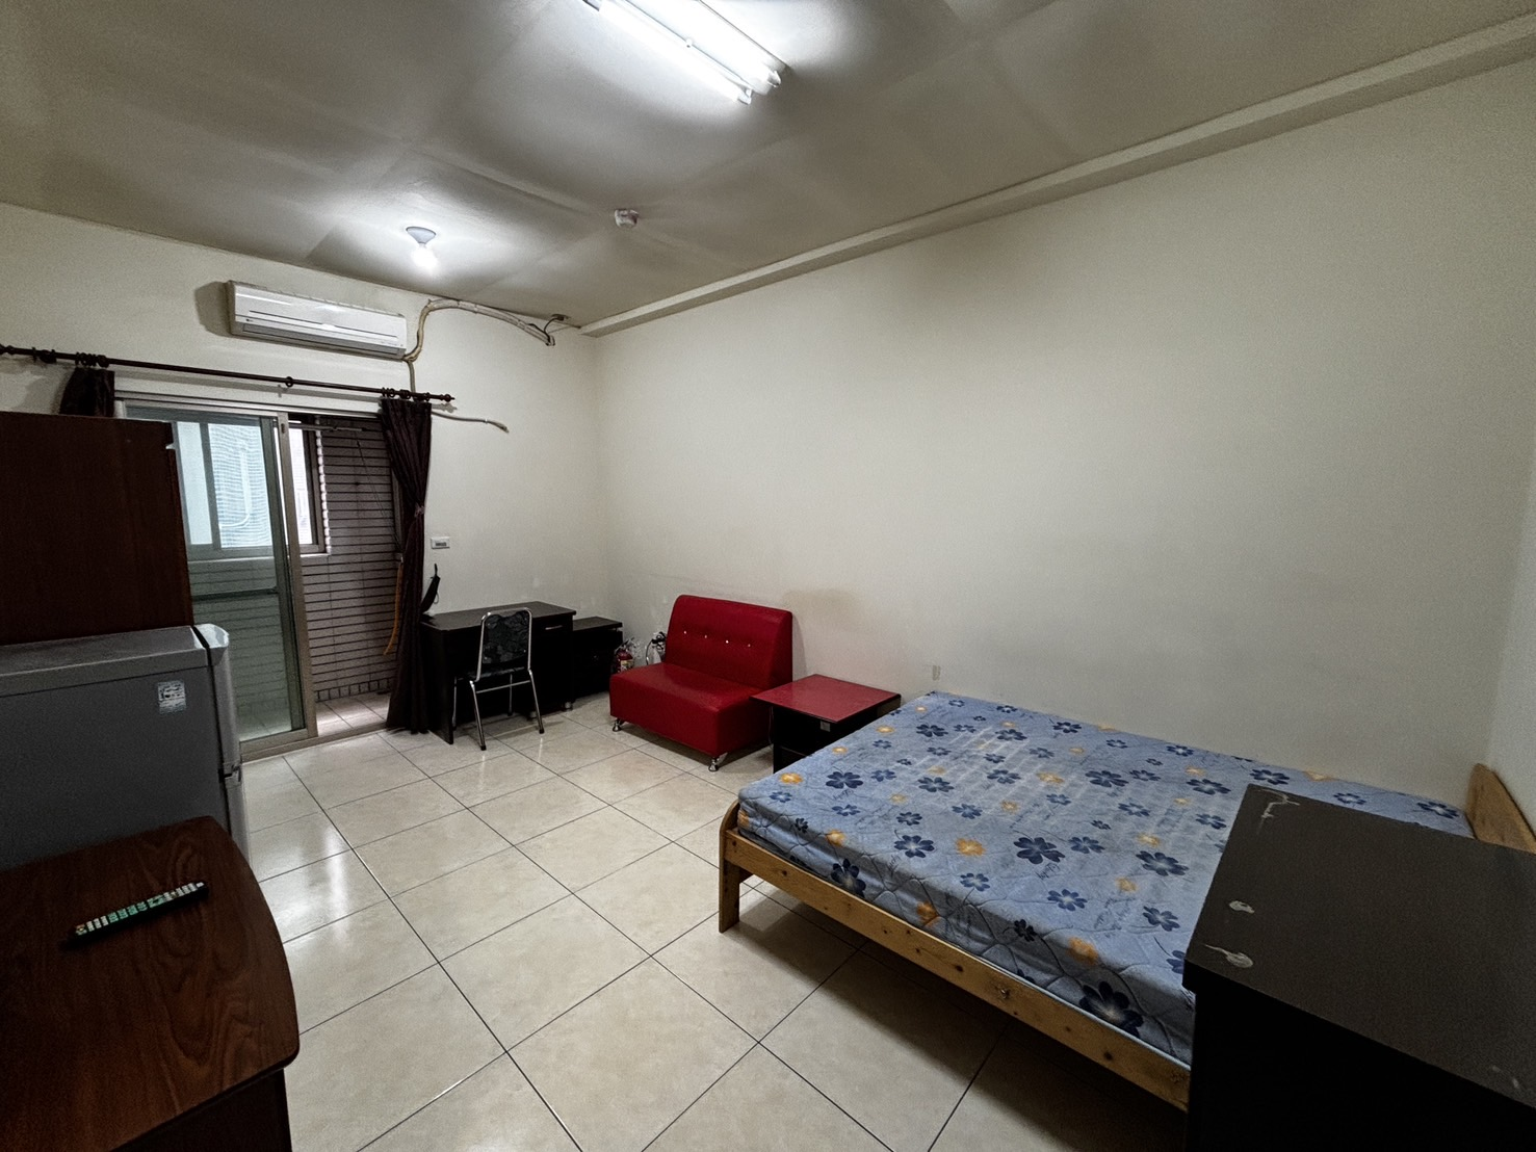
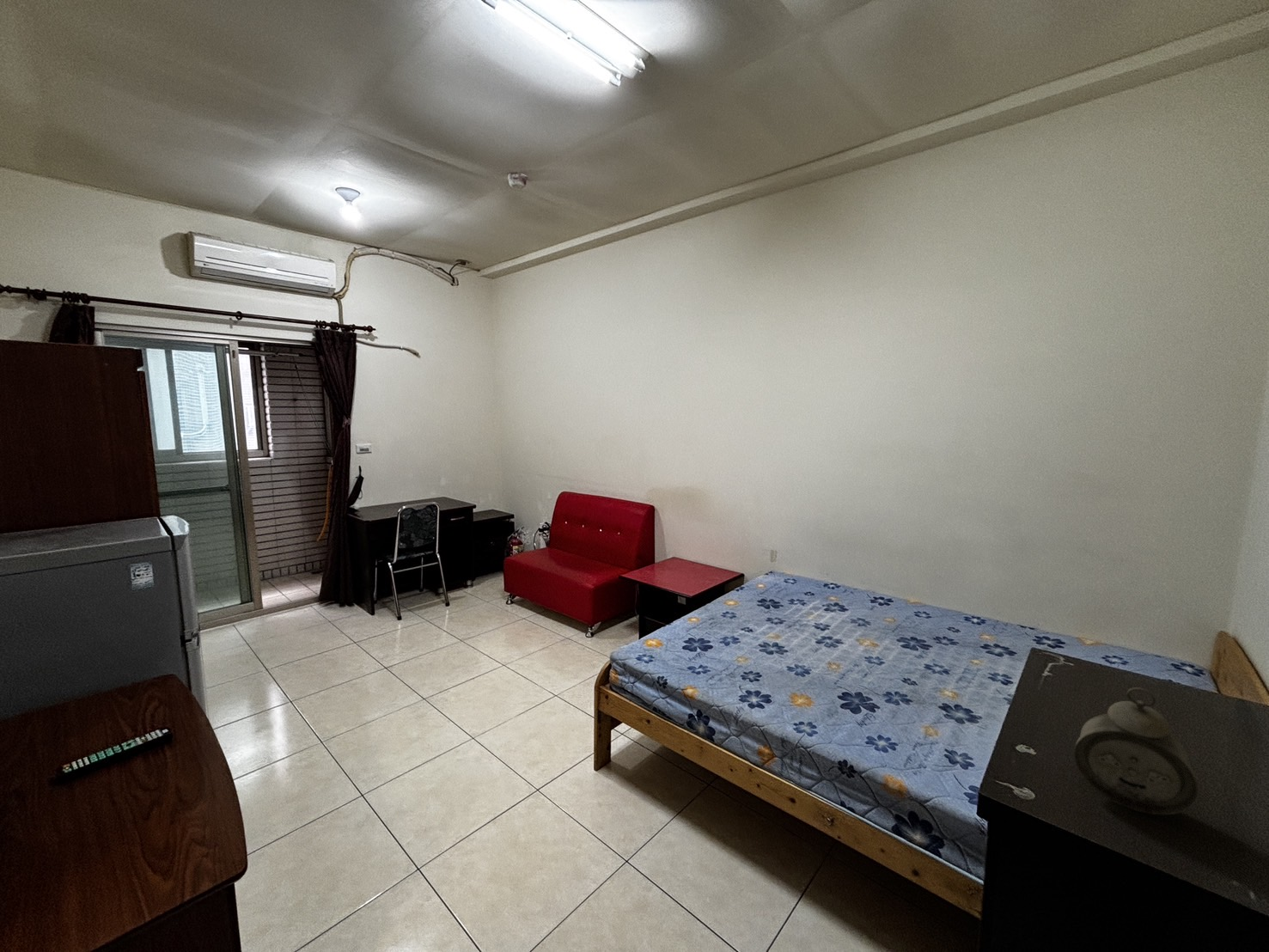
+ alarm clock [1073,687,1199,815]
